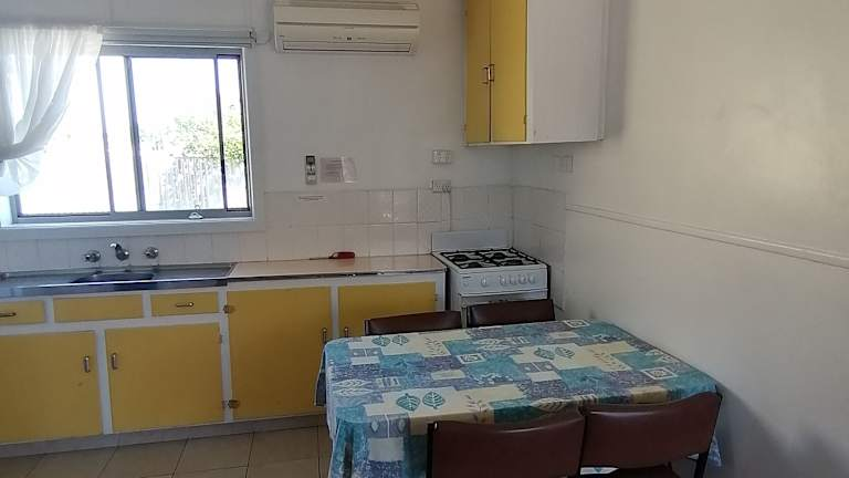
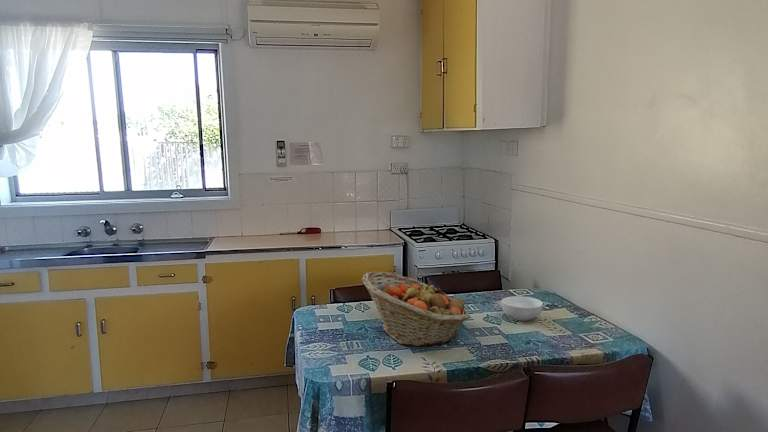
+ fruit basket [361,271,471,347]
+ cereal bowl [500,295,544,322]
